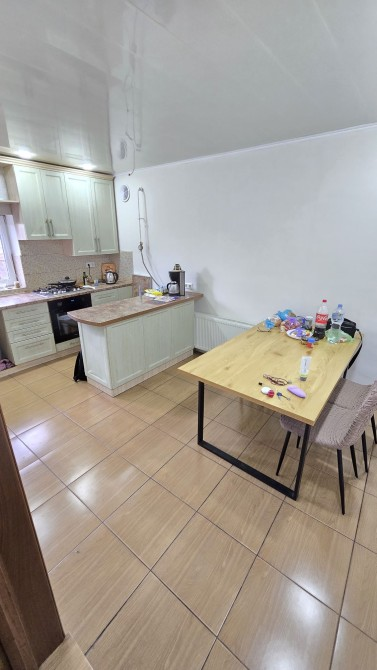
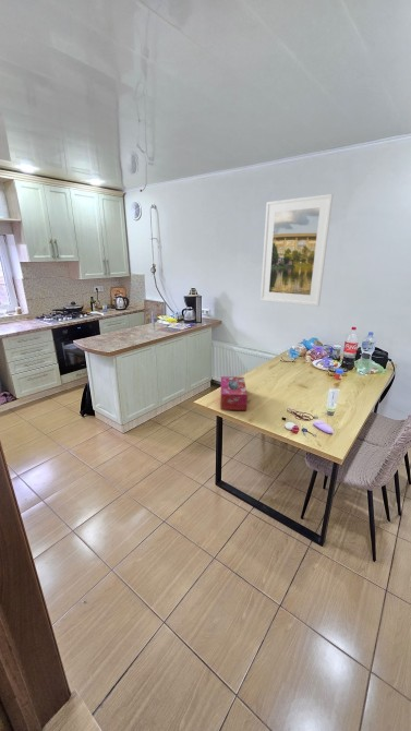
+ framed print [259,193,334,307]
+ tissue box [220,375,249,411]
